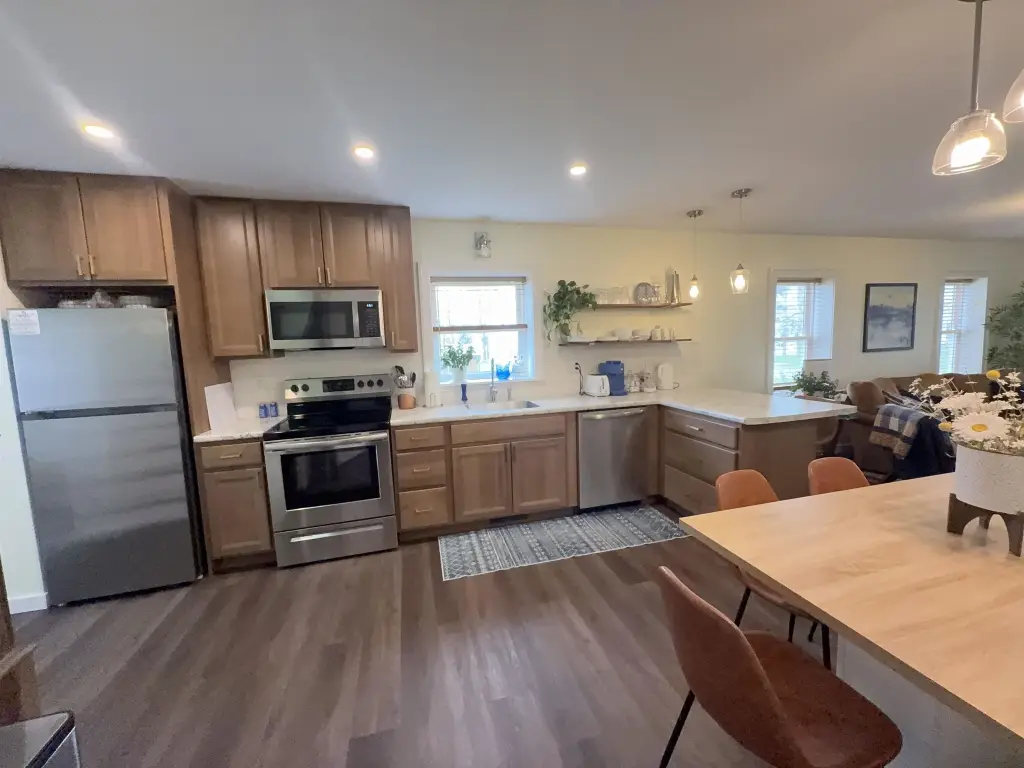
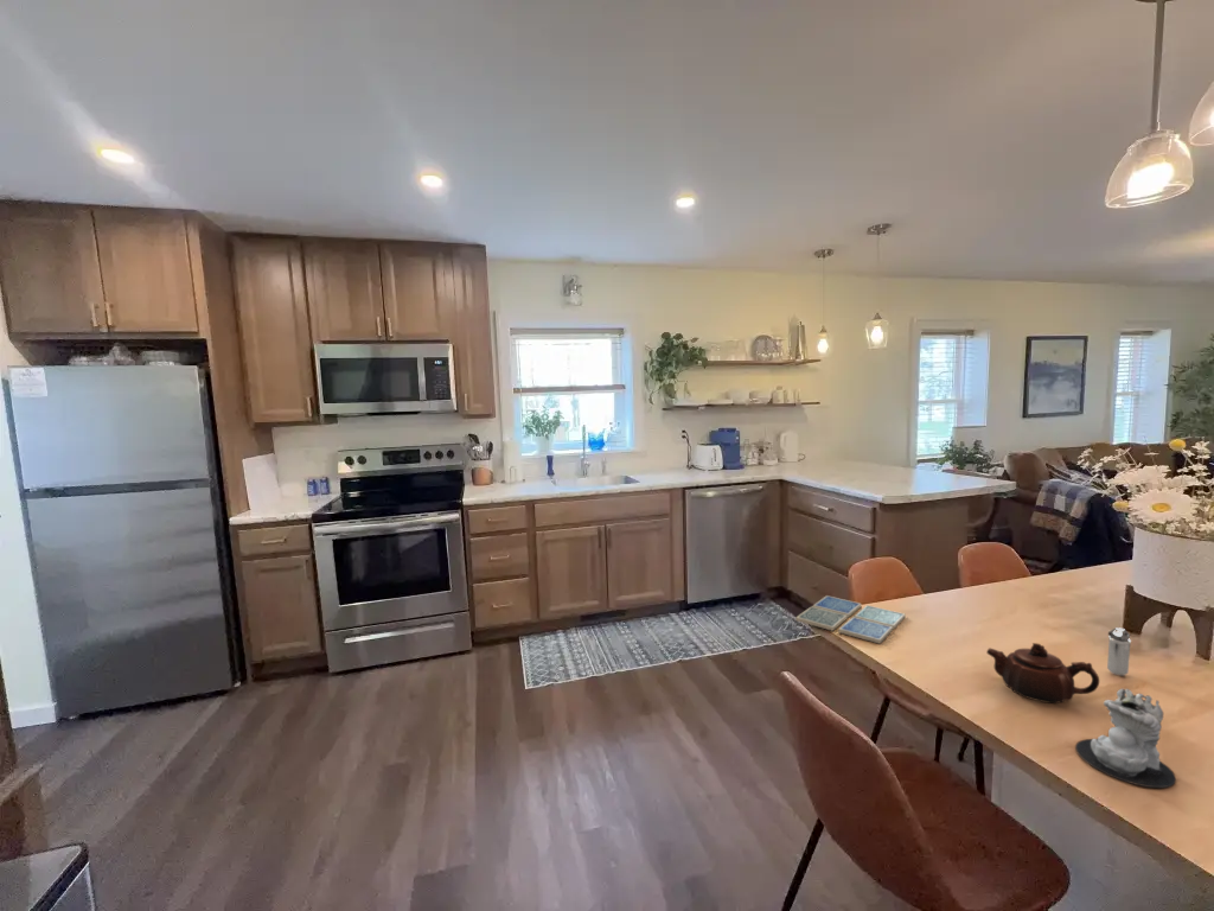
+ teapot [985,642,1100,705]
+ candle [1074,688,1177,789]
+ drink coaster [794,594,907,644]
+ shaker [1106,626,1132,677]
